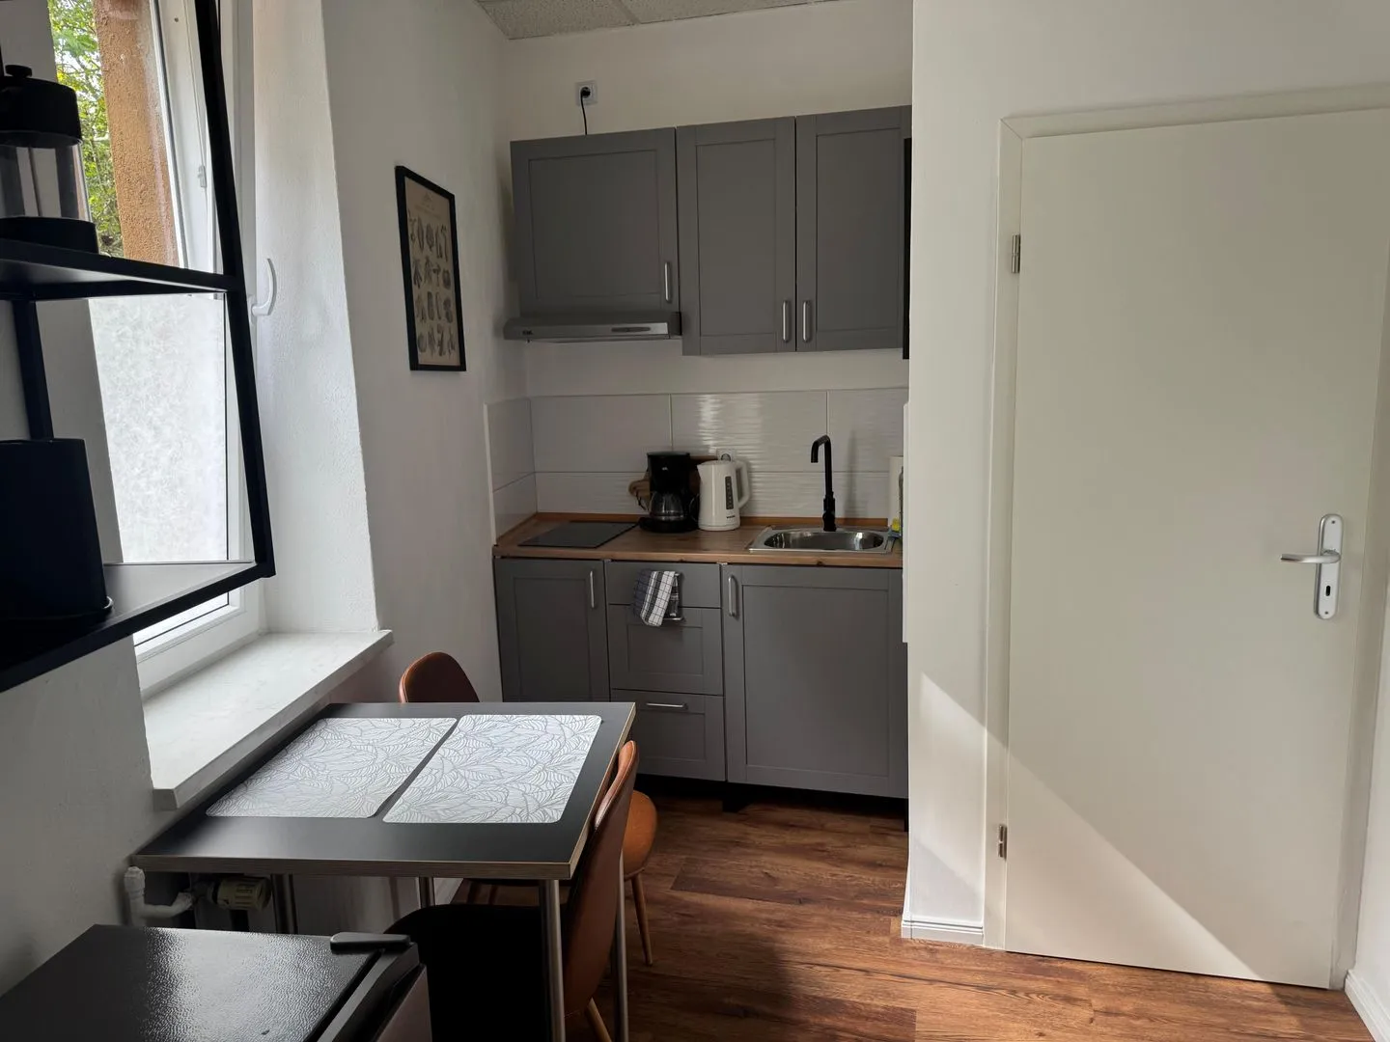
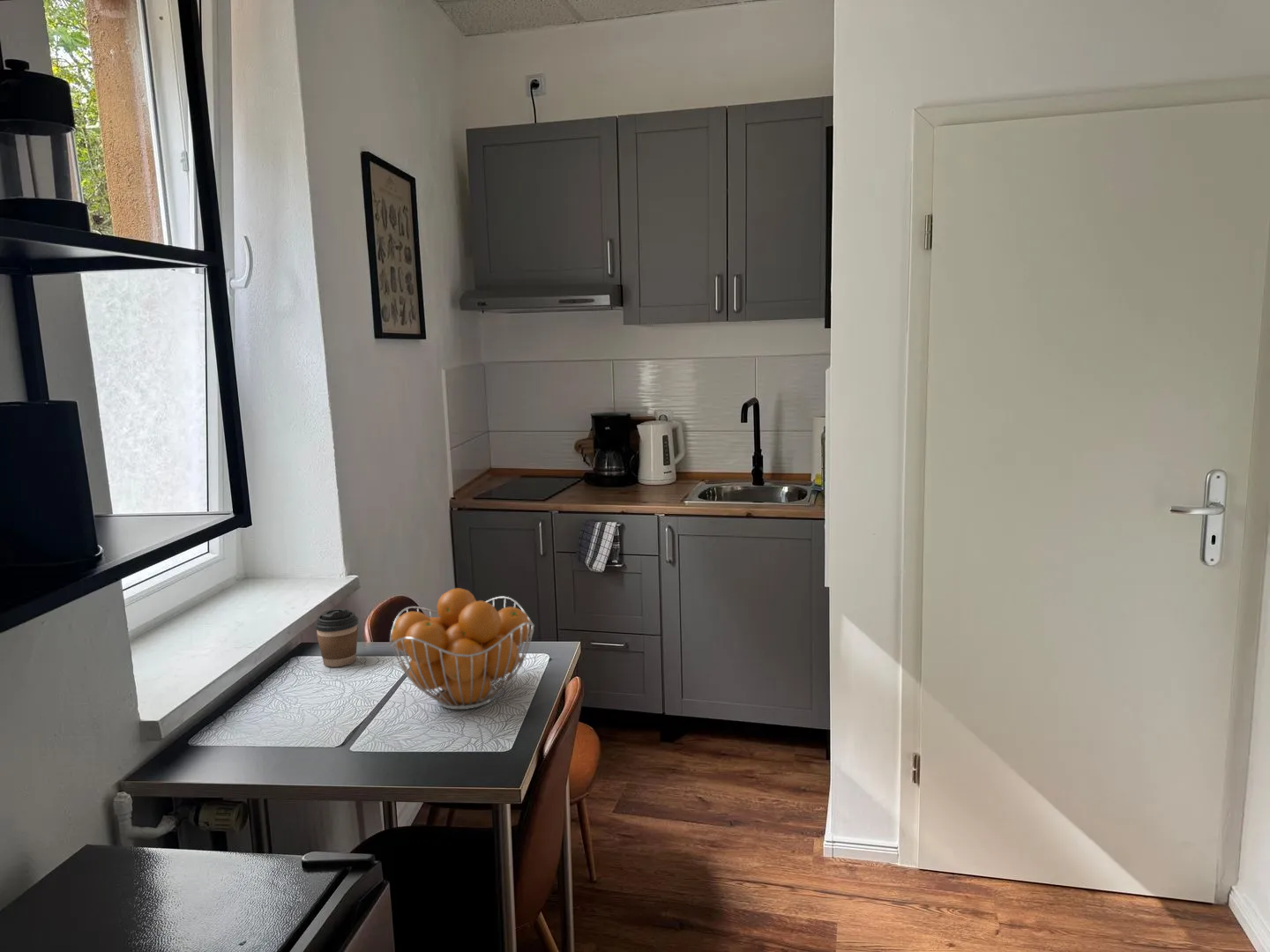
+ coffee cup [314,607,359,667]
+ fruit basket [389,587,535,710]
